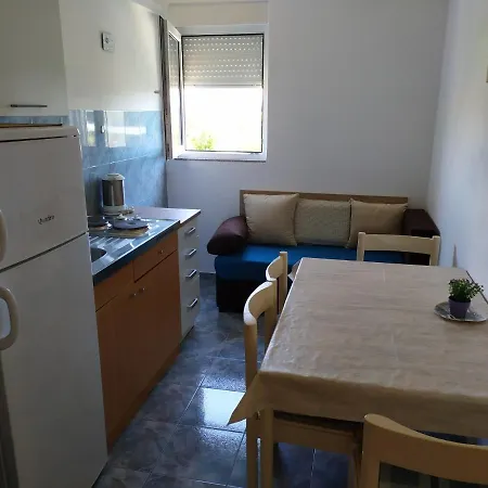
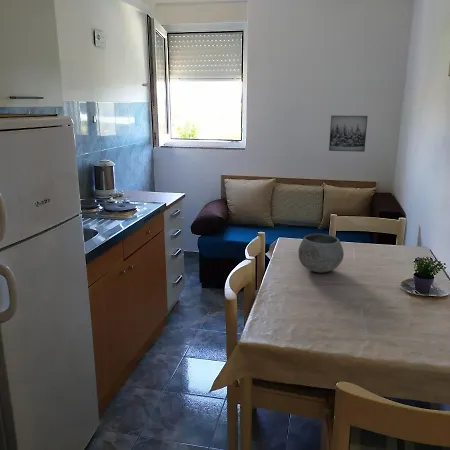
+ wall art [328,114,369,153]
+ bowl [297,233,345,274]
